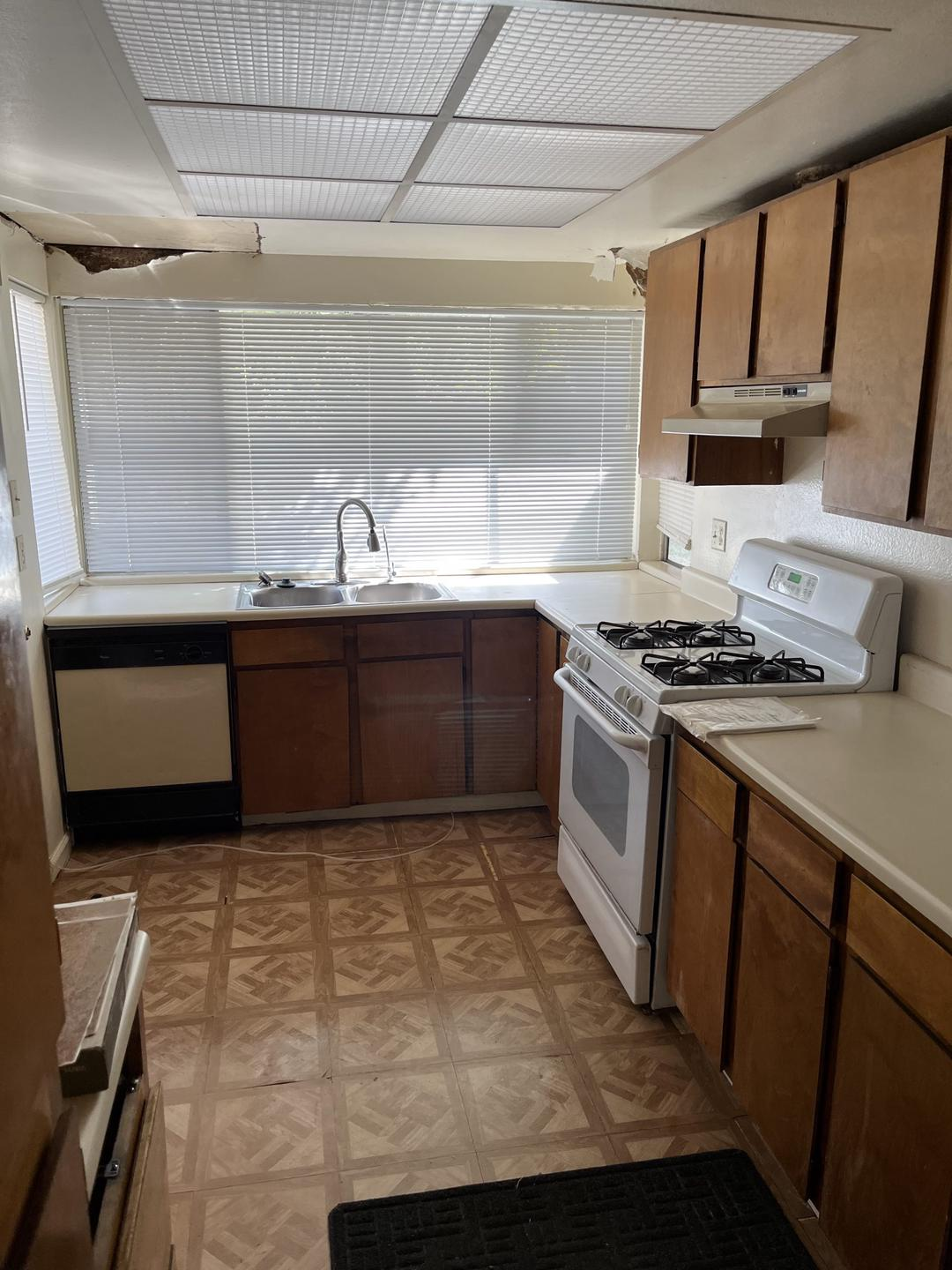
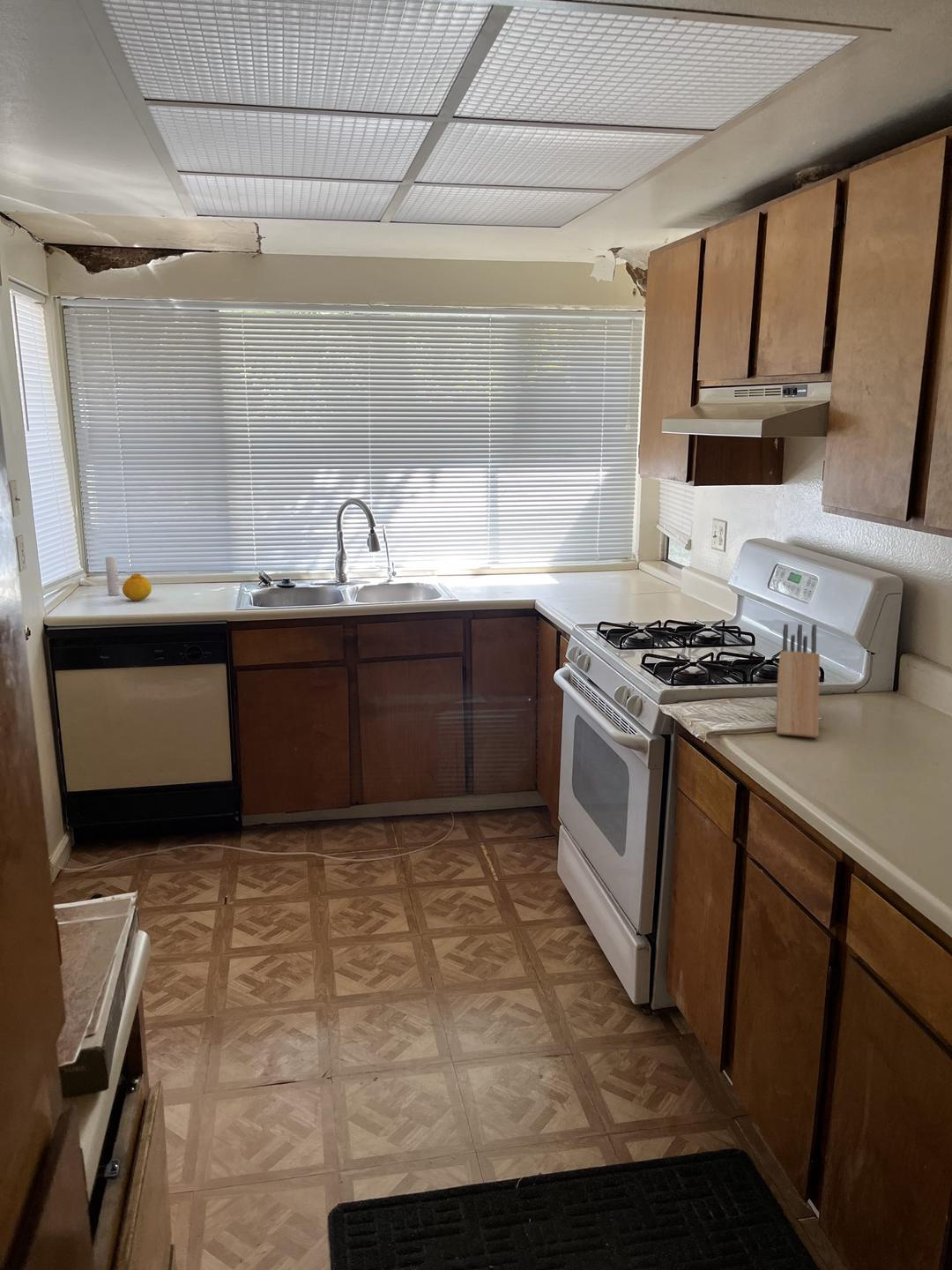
+ bottle [105,555,121,596]
+ knife block [775,623,821,739]
+ fruit [122,573,152,601]
